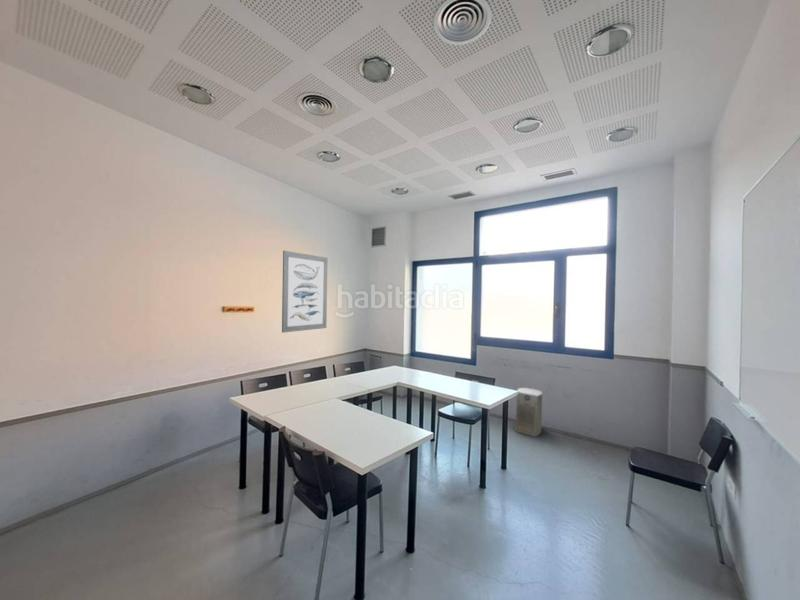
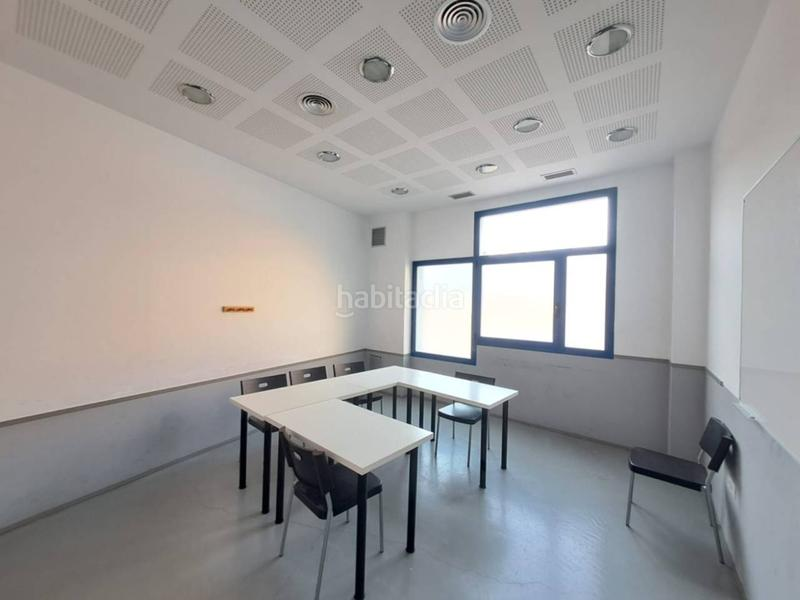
- wall art [281,250,329,334]
- fan [514,387,543,438]
